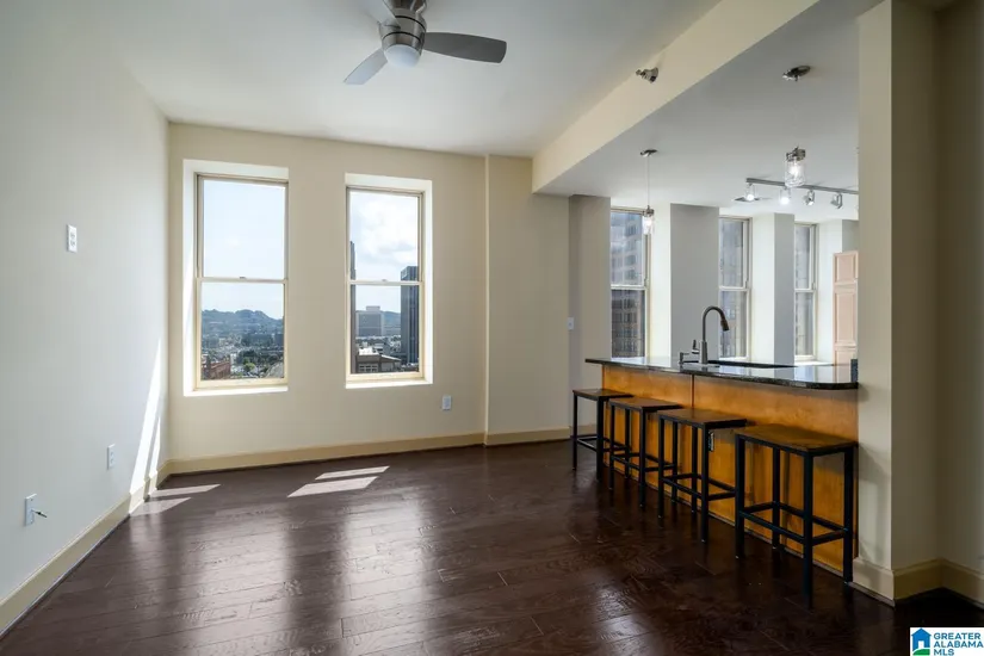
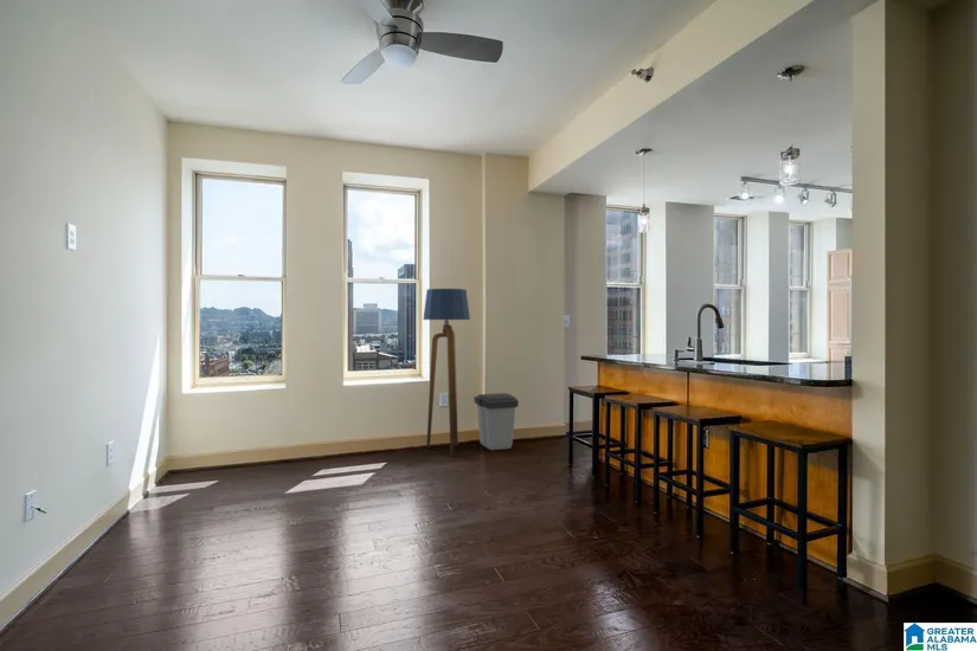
+ trash can [473,392,520,451]
+ floor lamp [422,288,471,457]
